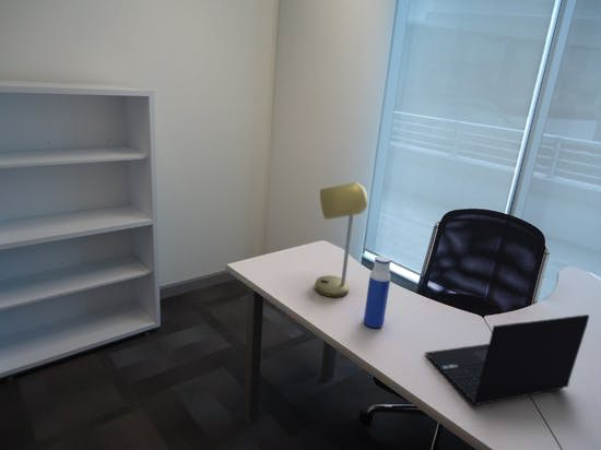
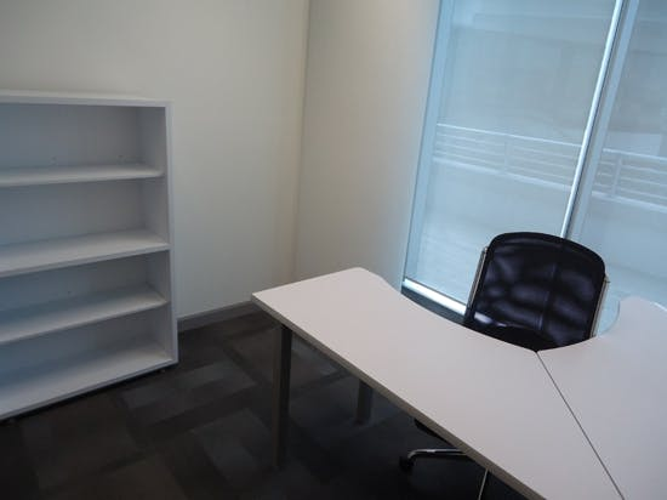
- desk lamp [315,181,369,298]
- laptop [424,313,590,406]
- water bottle [363,254,391,329]
